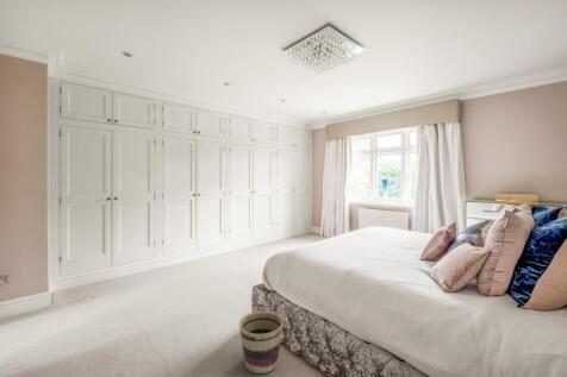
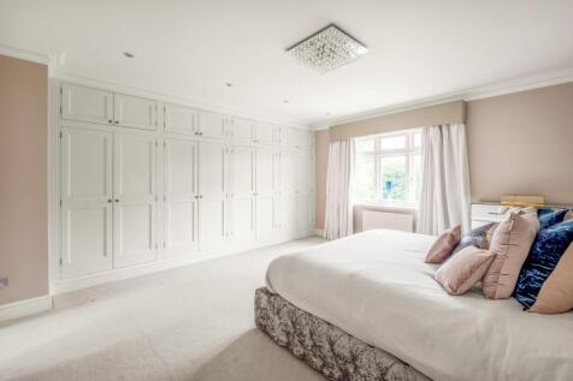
- basket [238,310,285,375]
